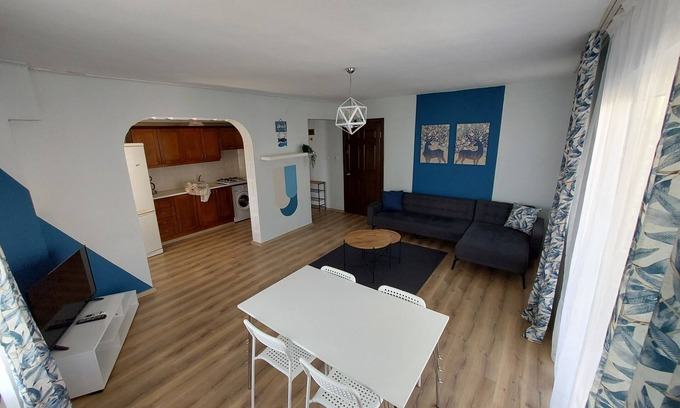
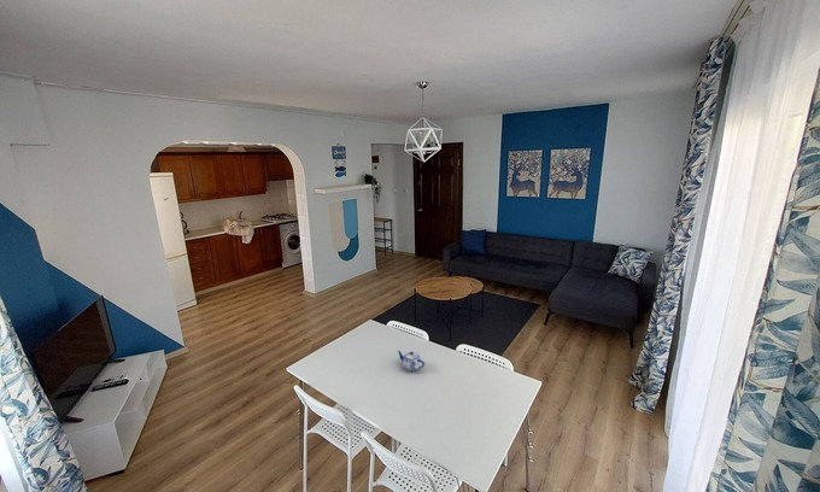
+ teapot [397,350,426,373]
